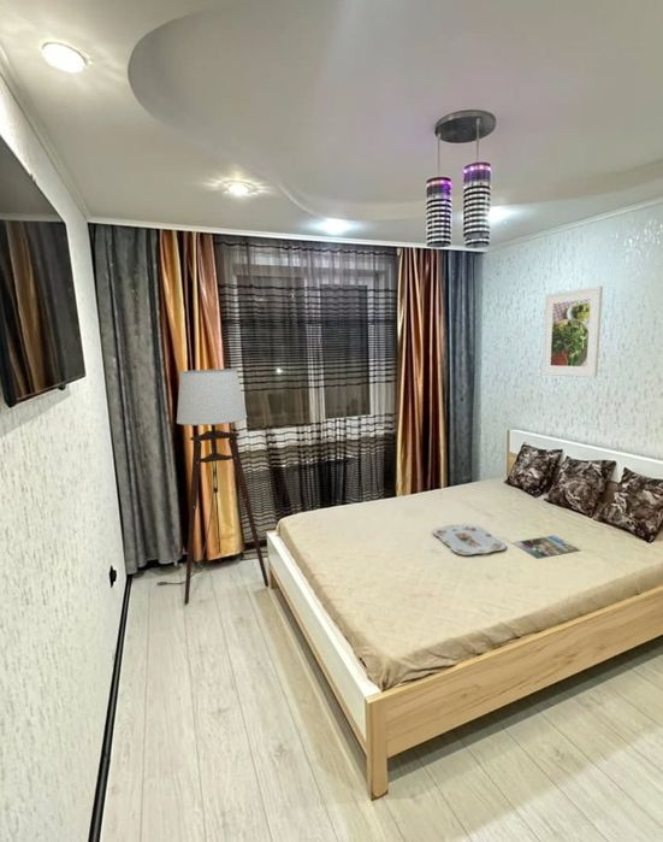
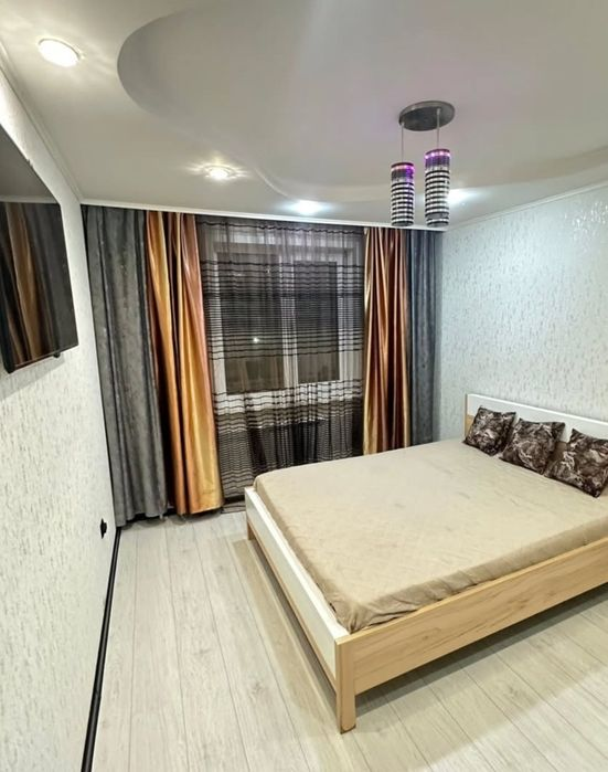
- magazine [511,535,582,559]
- serving tray [431,523,507,557]
- floor lamp [158,367,270,606]
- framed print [541,285,604,378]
